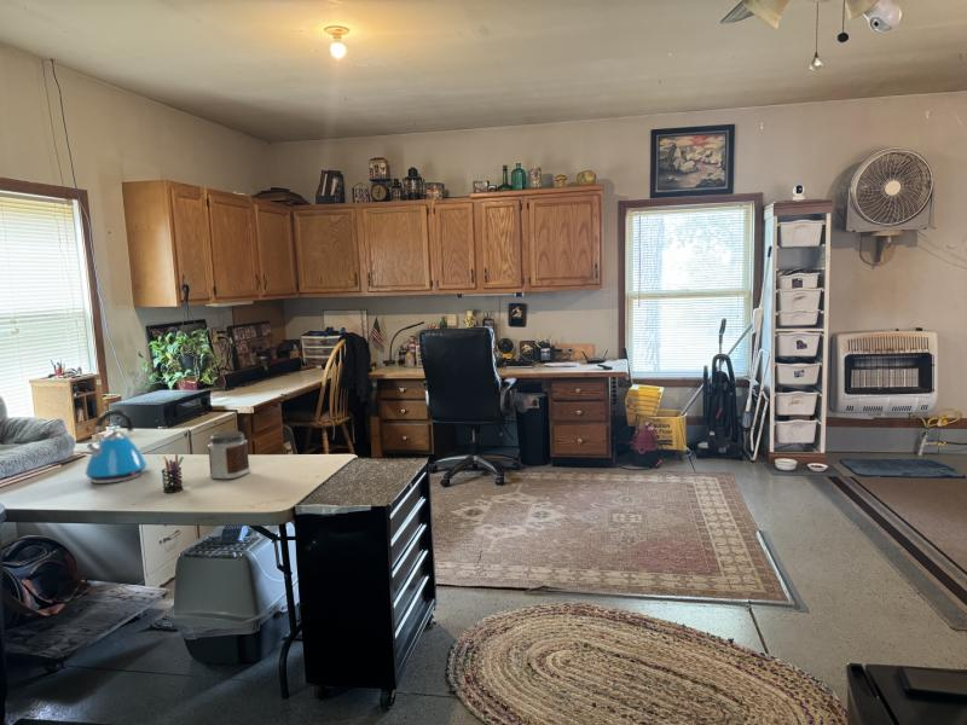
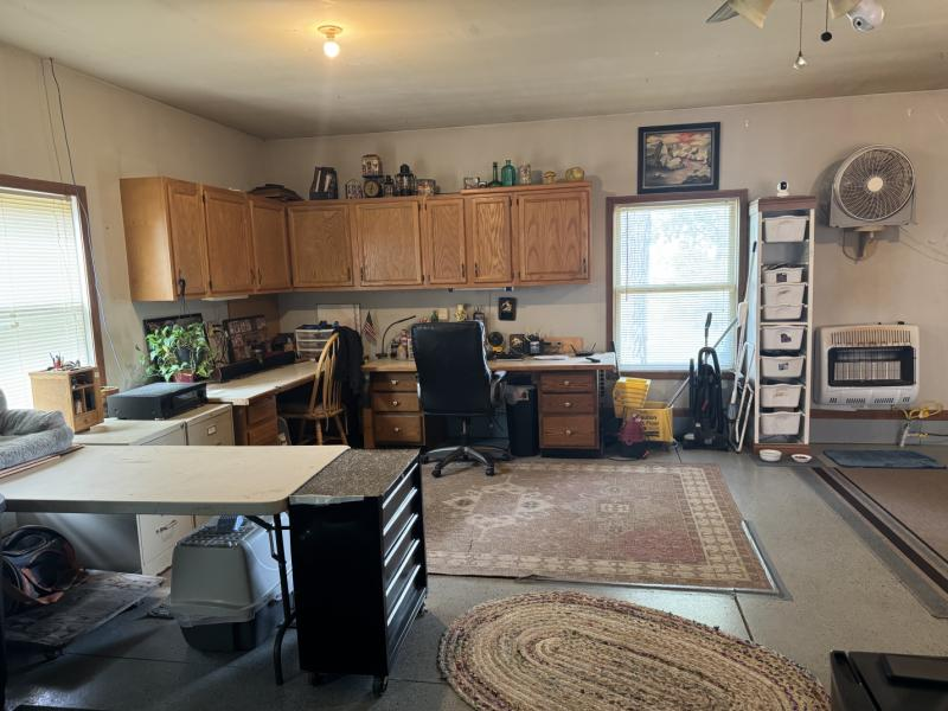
- kettle [83,408,147,485]
- jar [207,430,251,480]
- pen holder [161,453,185,494]
